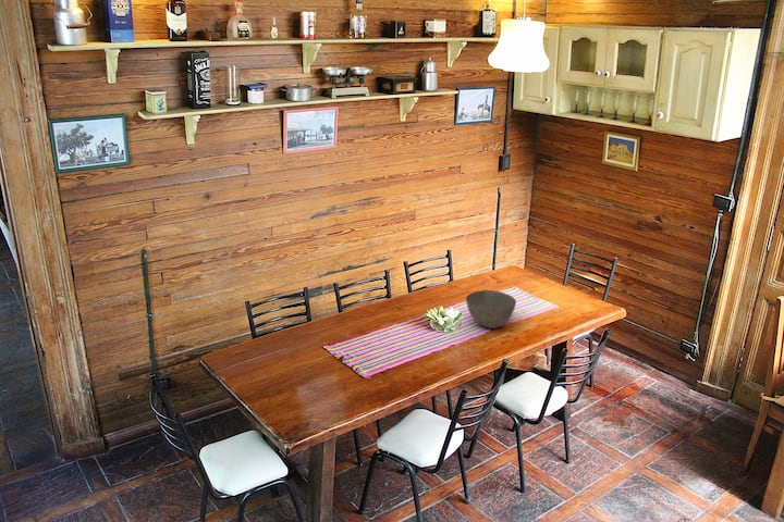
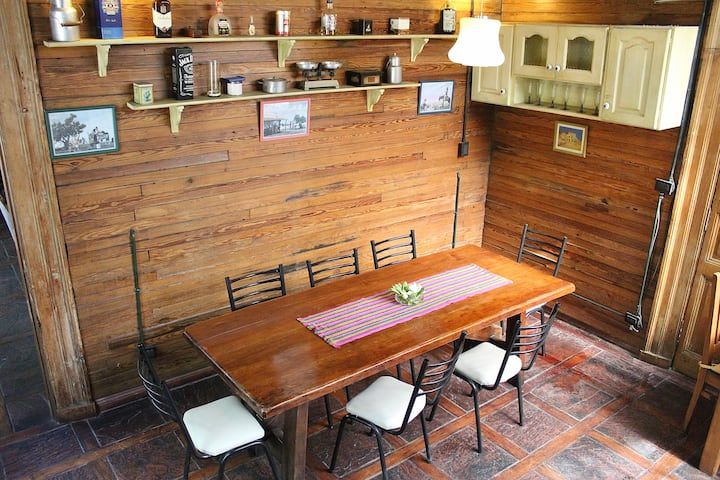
- bowl [465,289,517,330]
